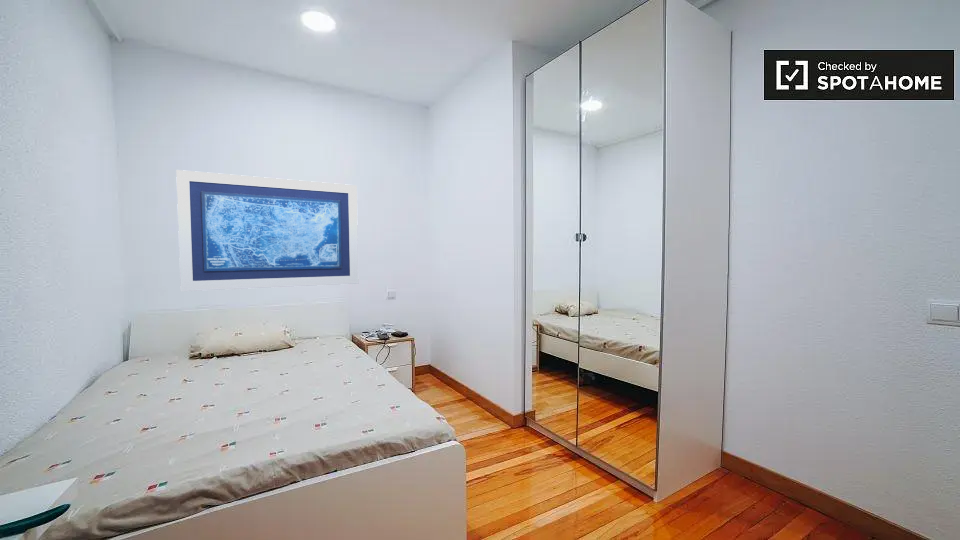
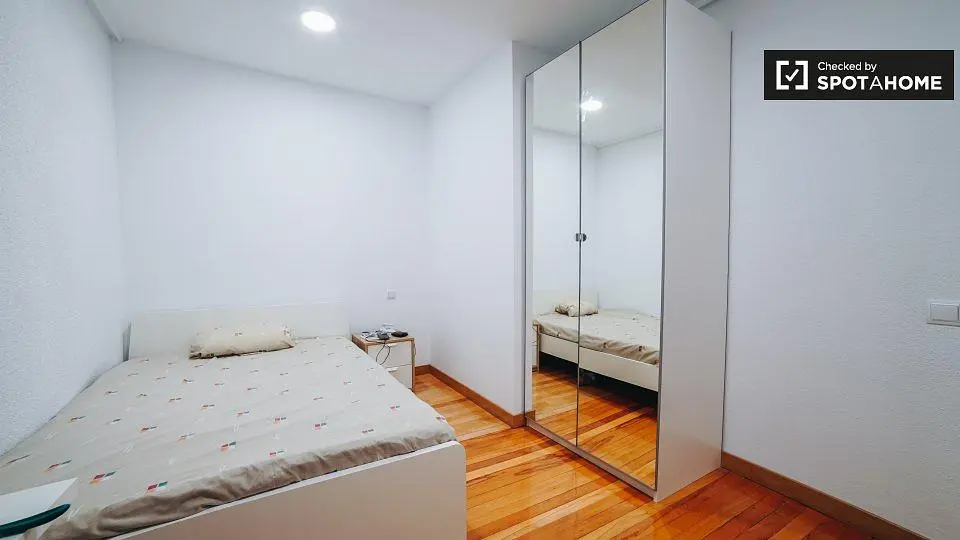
- wall art [175,169,360,292]
